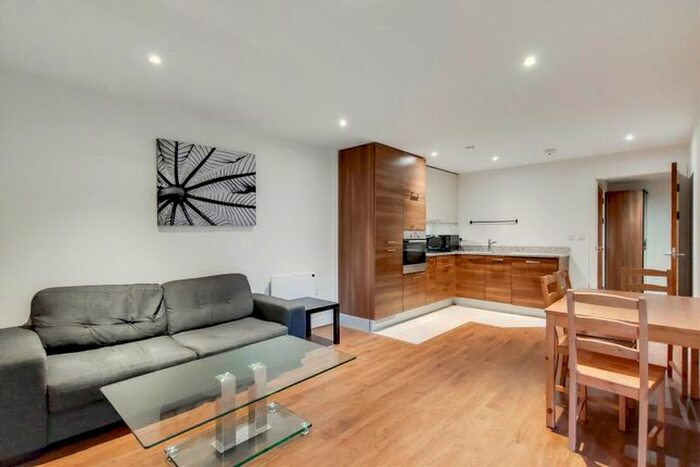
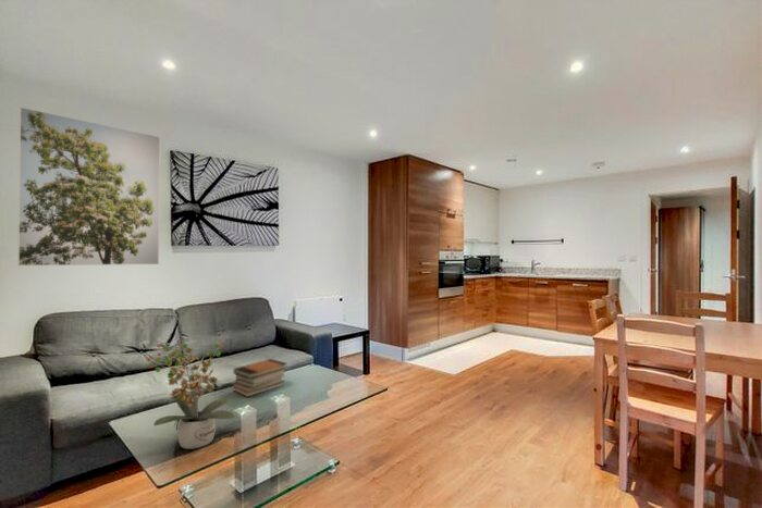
+ book stack [233,358,288,398]
+ potted plant [146,337,235,450]
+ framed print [16,106,161,267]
